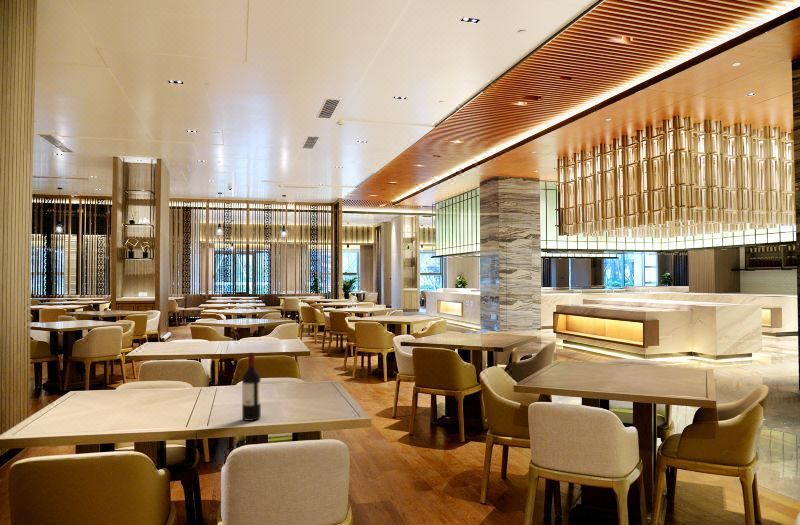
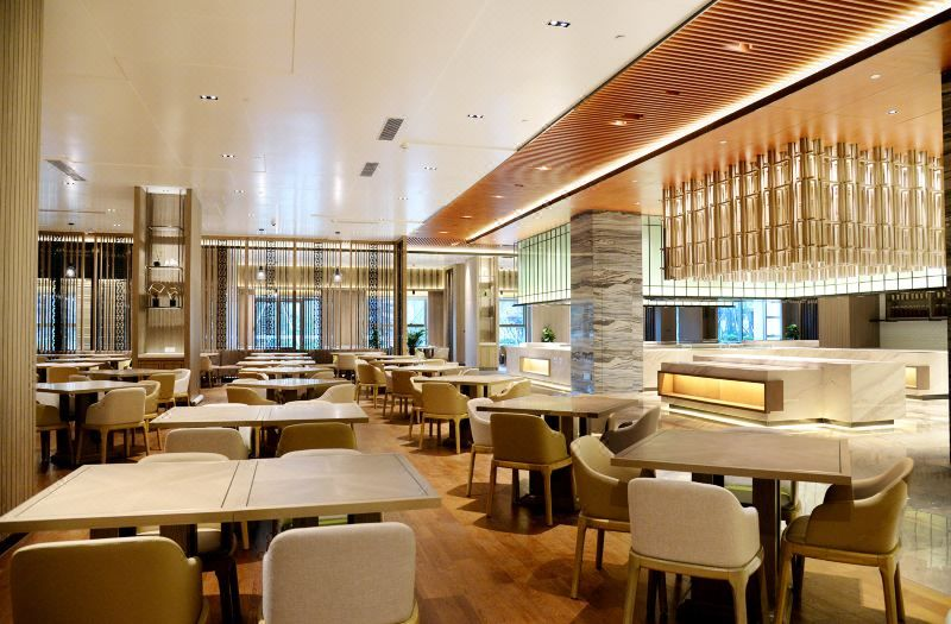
- wine bottle [241,352,262,422]
